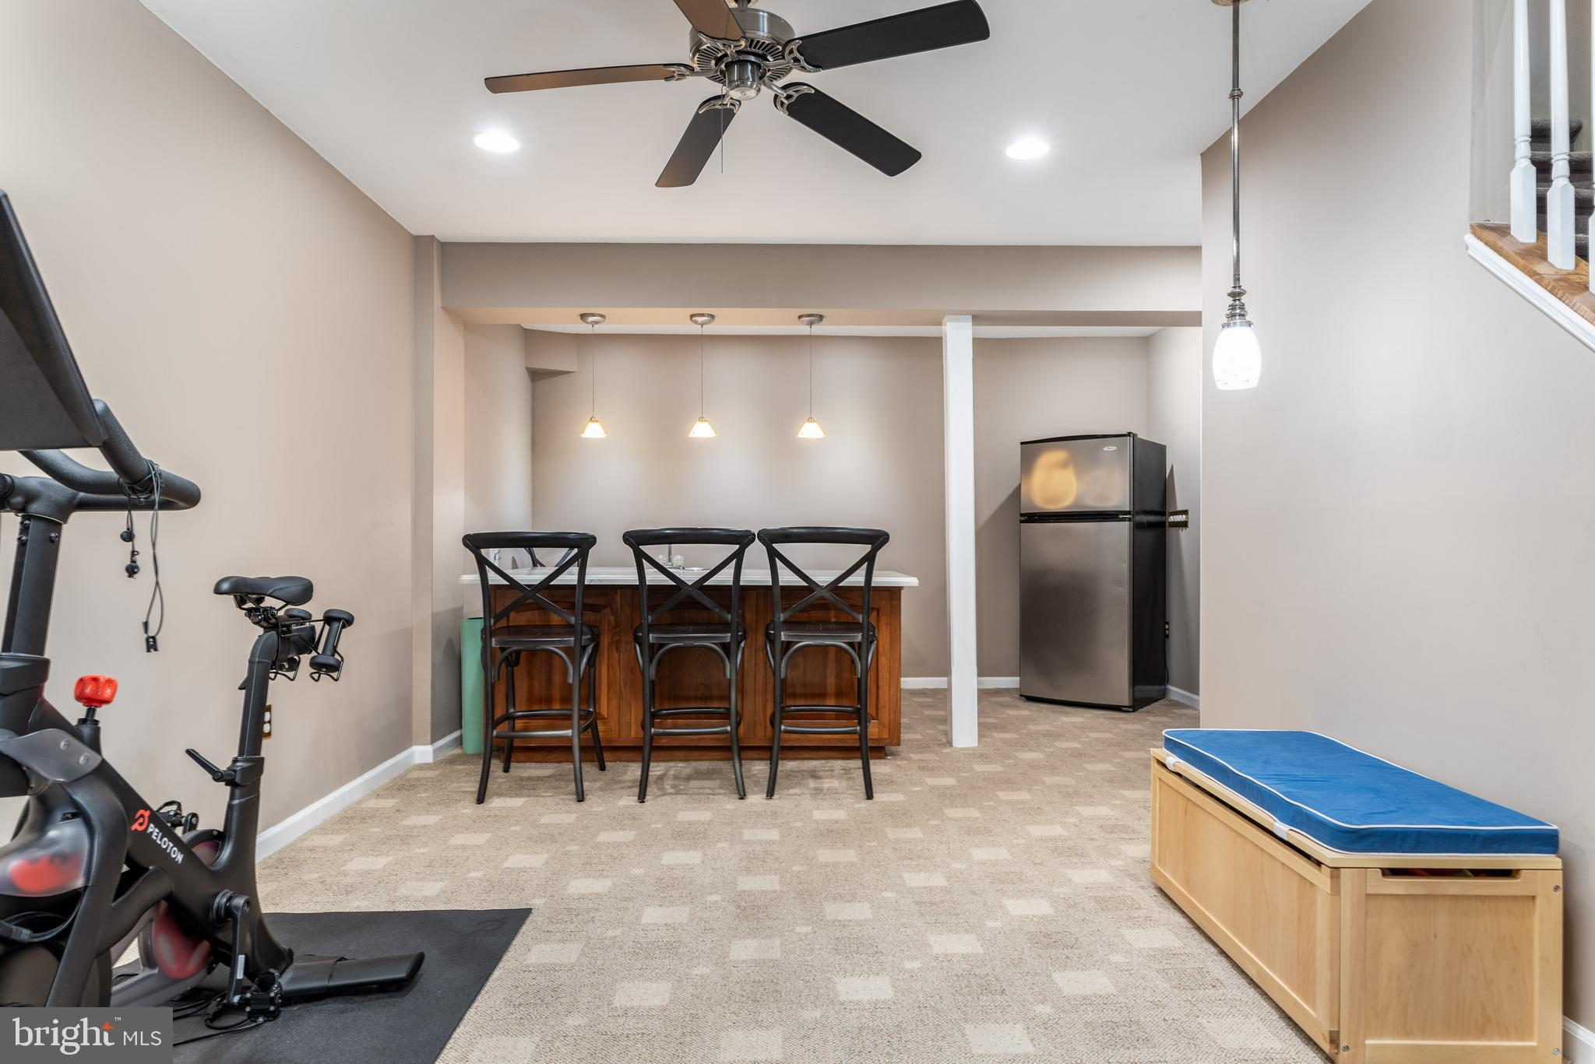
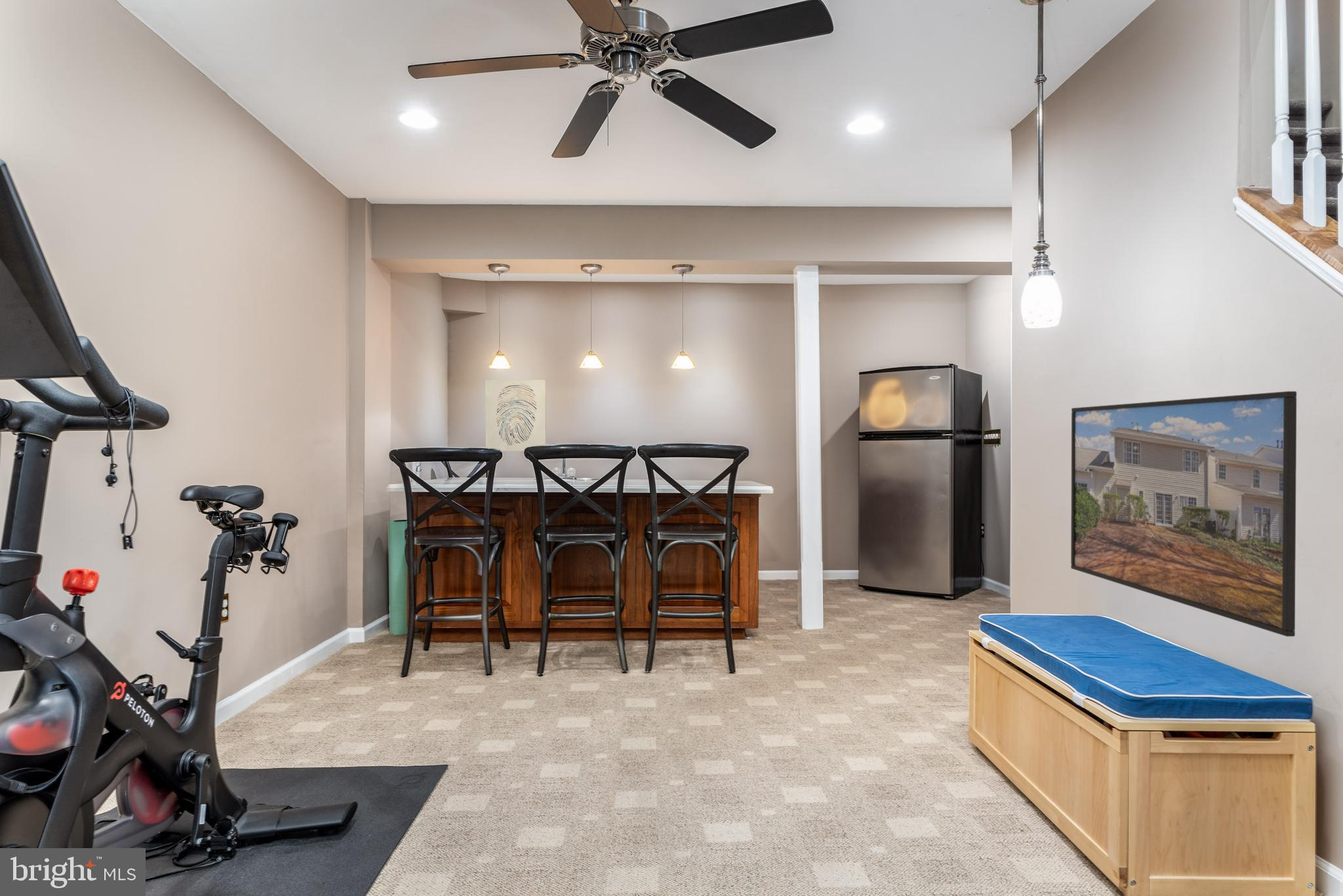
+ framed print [1070,391,1297,637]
+ wall art [485,380,547,452]
